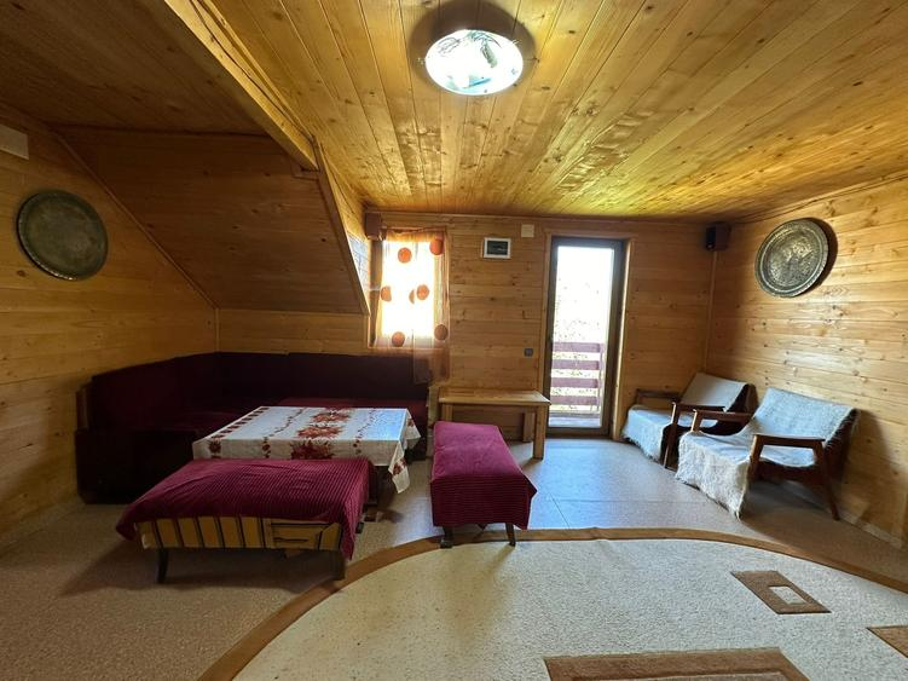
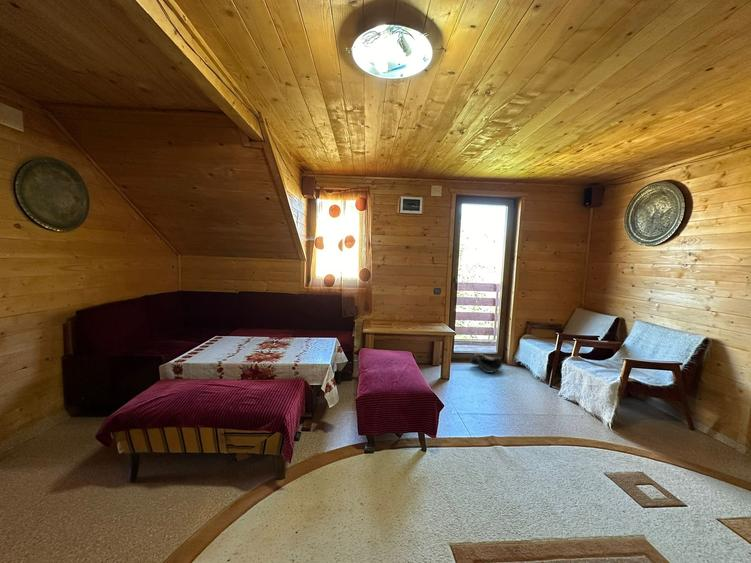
+ bag [469,352,503,374]
